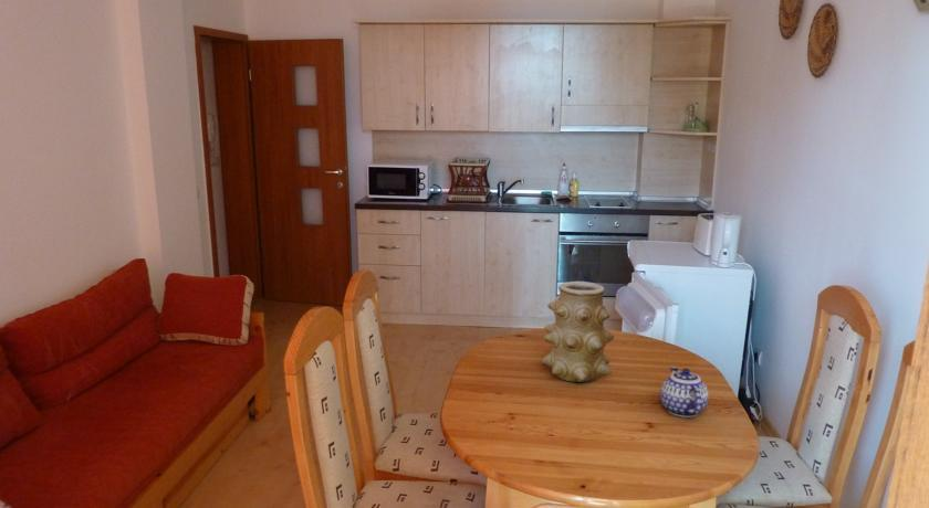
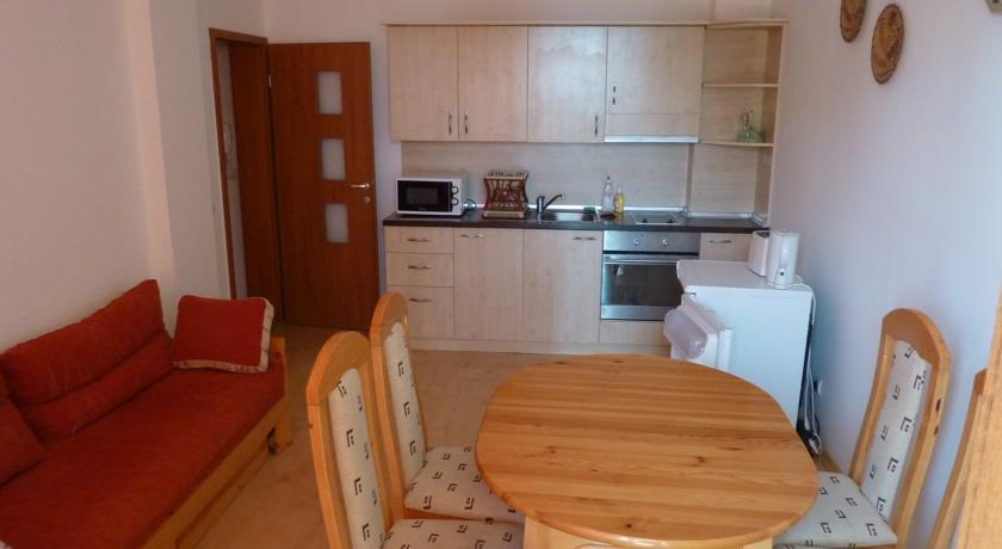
- teapot [659,366,710,419]
- vase [540,281,615,383]
